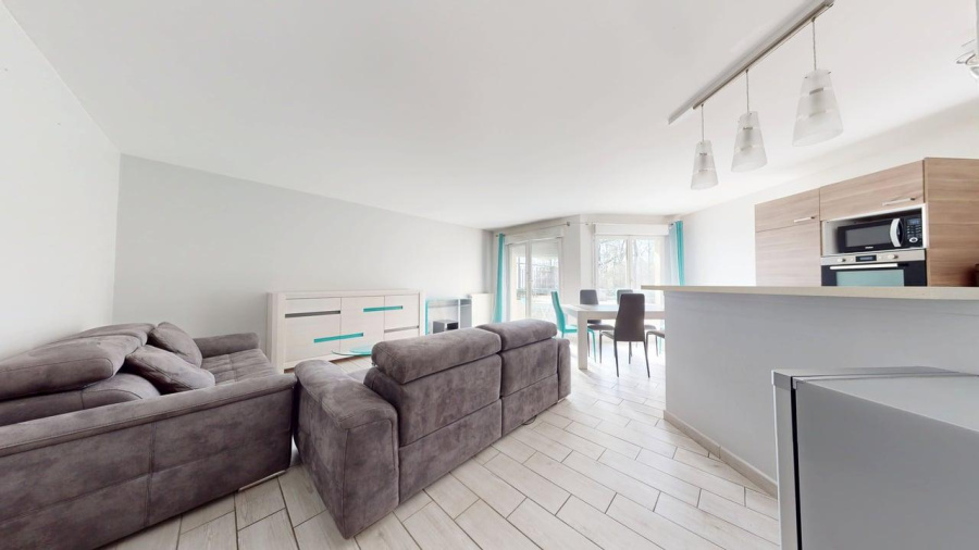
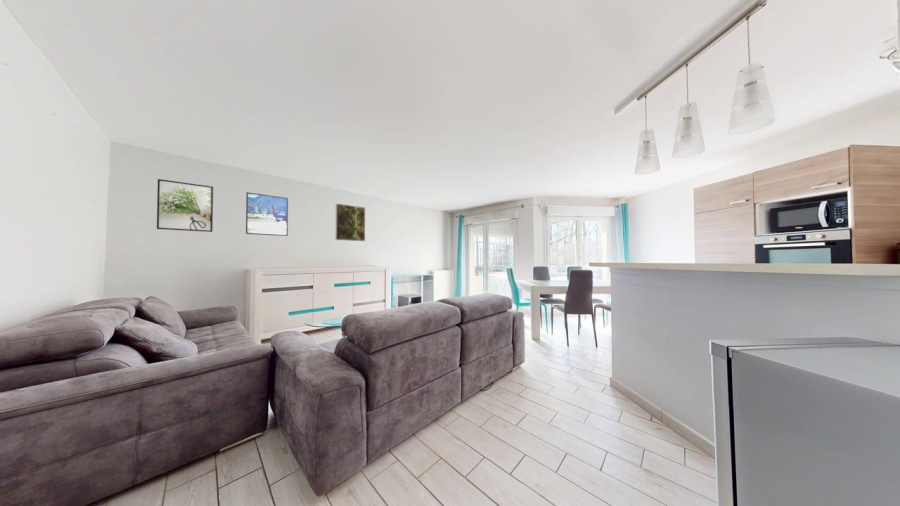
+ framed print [245,191,289,237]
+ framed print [156,178,214,233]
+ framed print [334,203,366,242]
